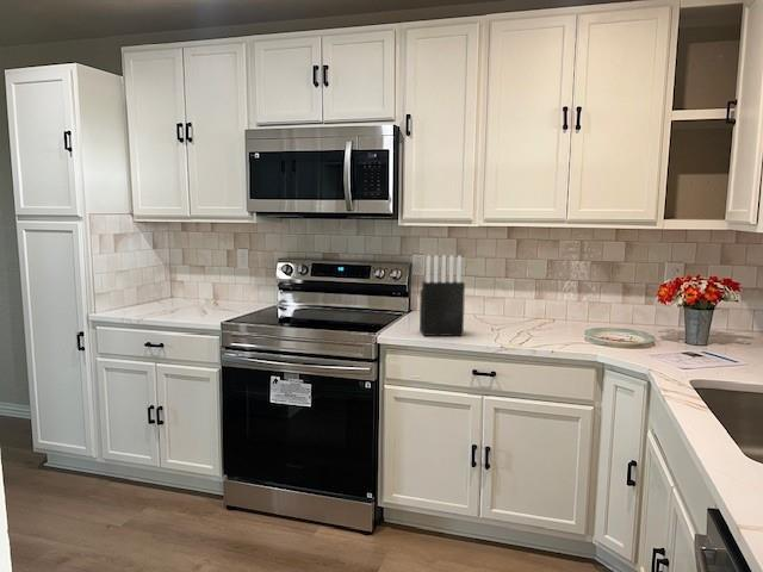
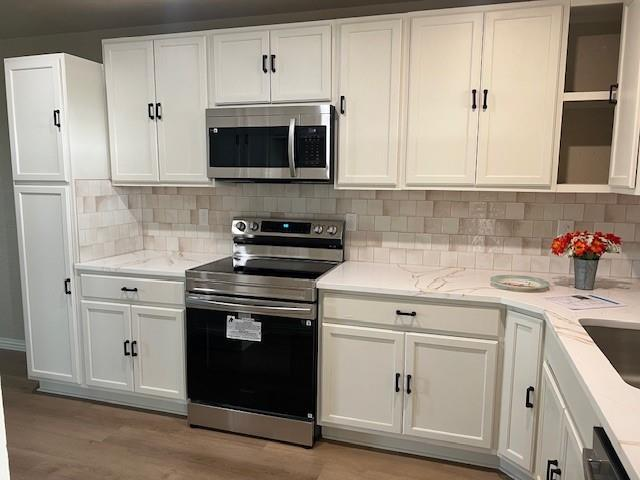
- knife block [418,254,466,337]
